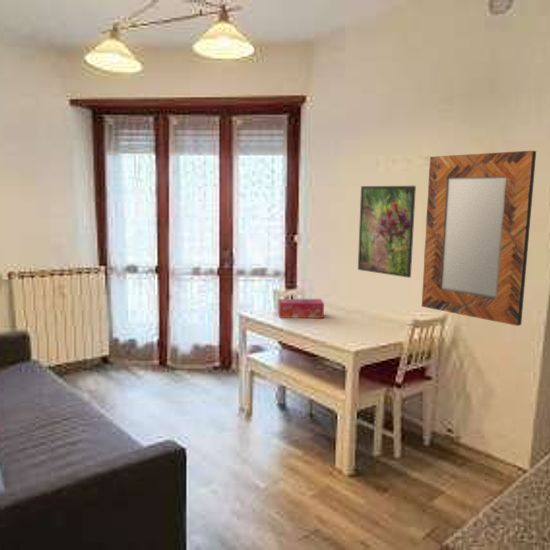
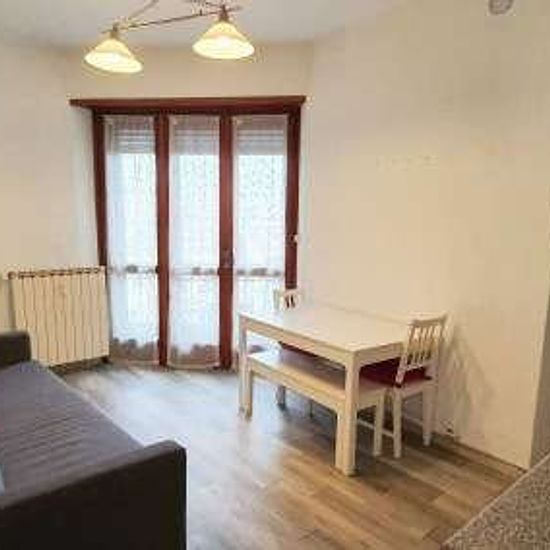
- home mirror [421,150,537,327]
- tissue box [277,298,325,319]
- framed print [357,185,417,279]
